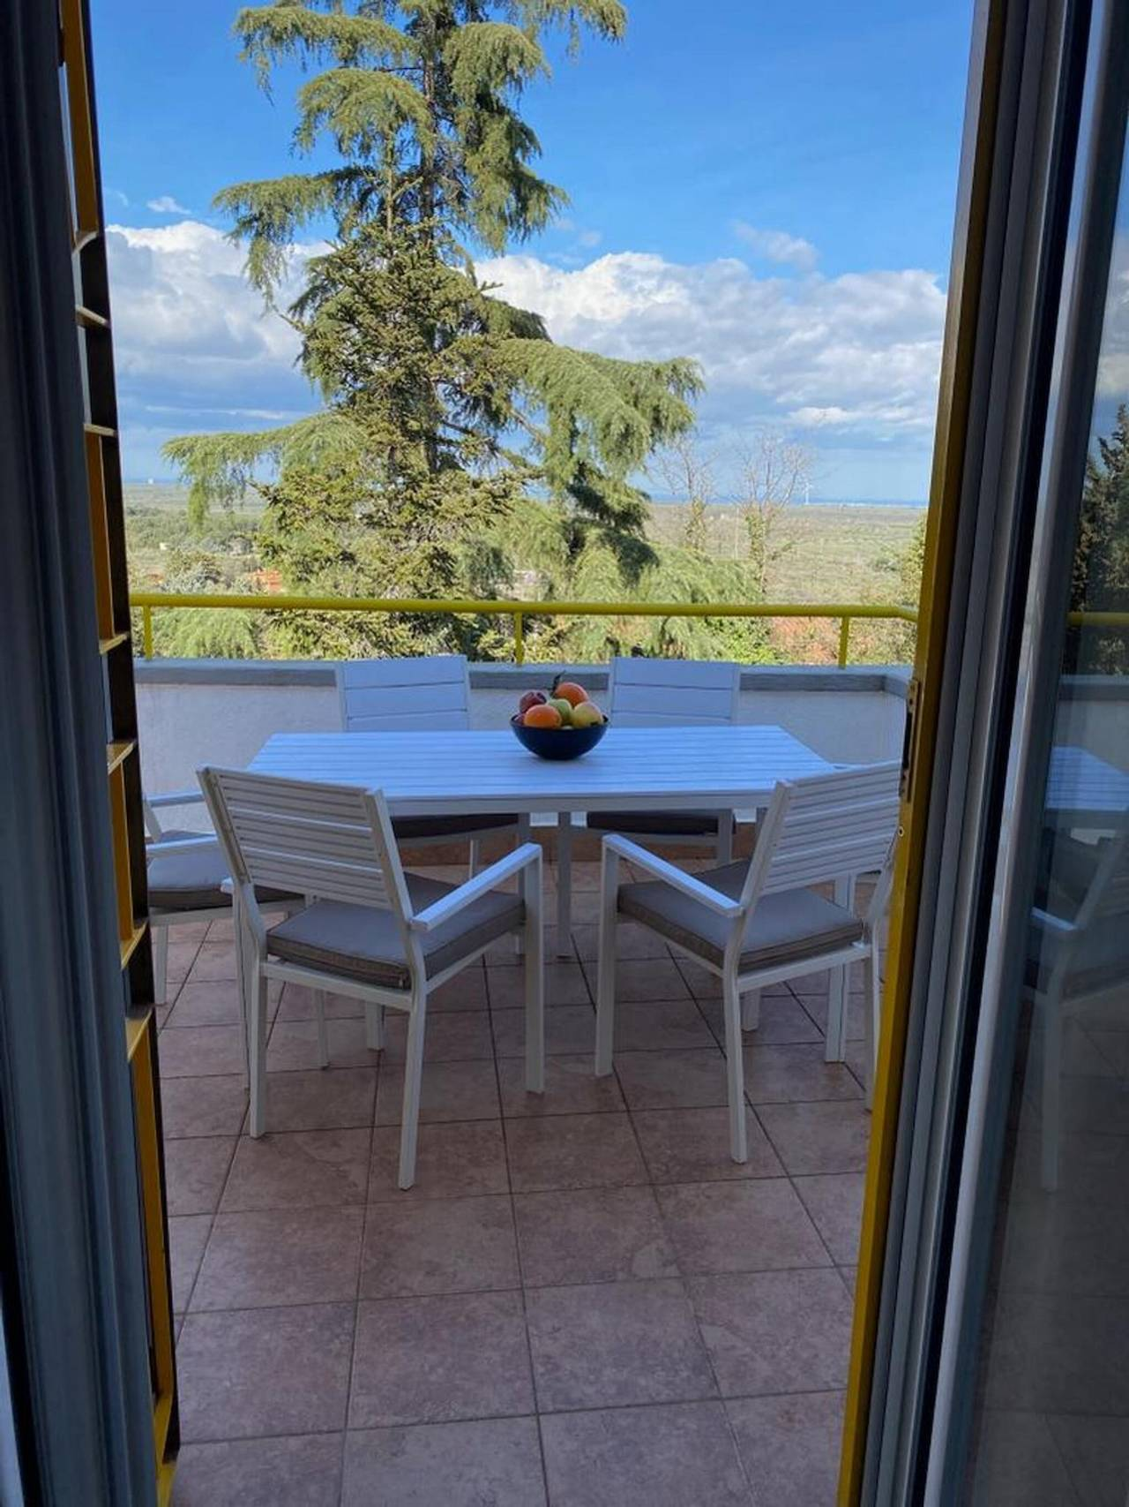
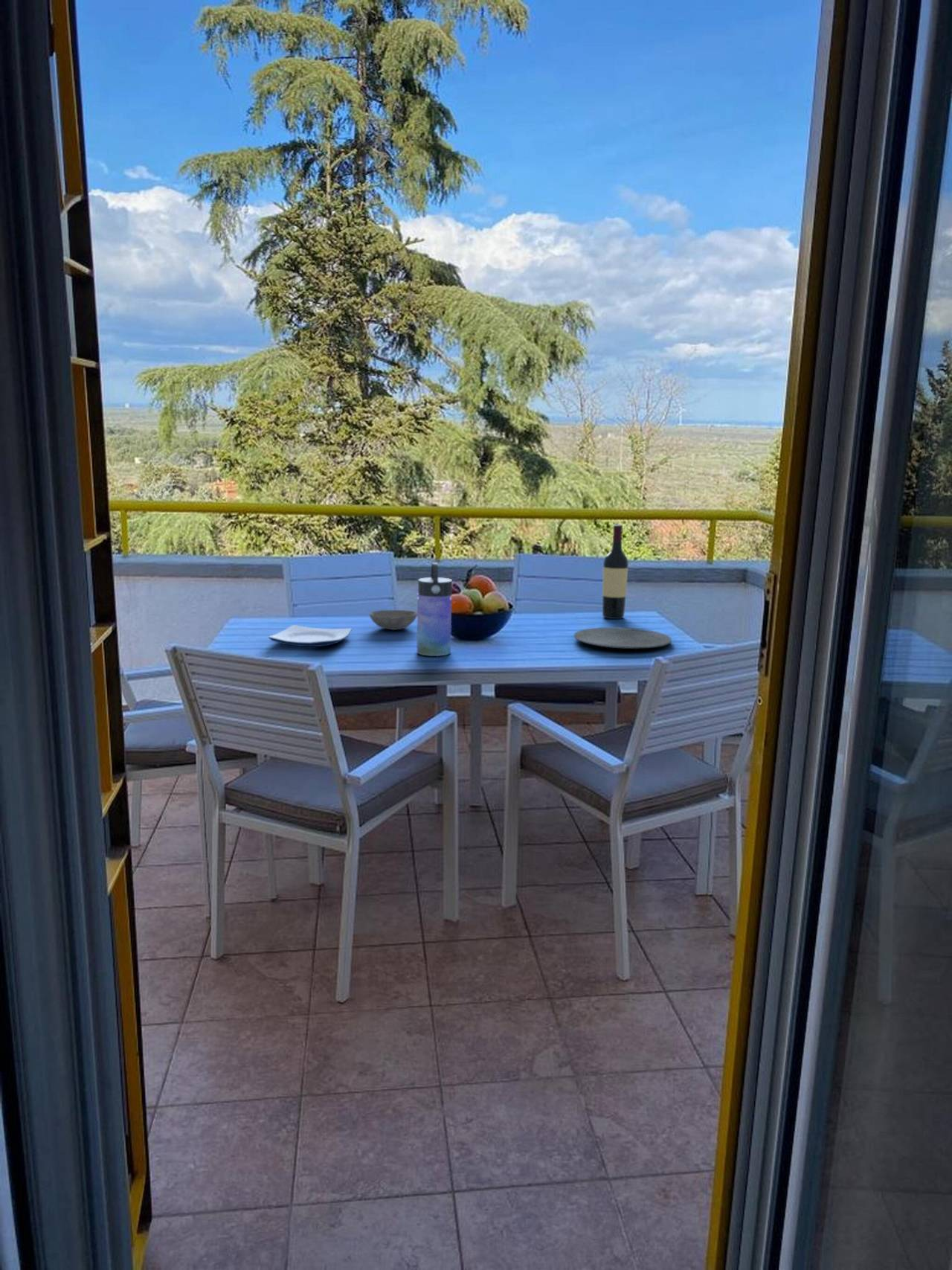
+ plate [573,626,672,650]
+ wine bottle [602,524,629,620]
+ water bottle [417,562,453,657]
+ bowl [369,609,417,631]
+ plate [268,624,353,647]
